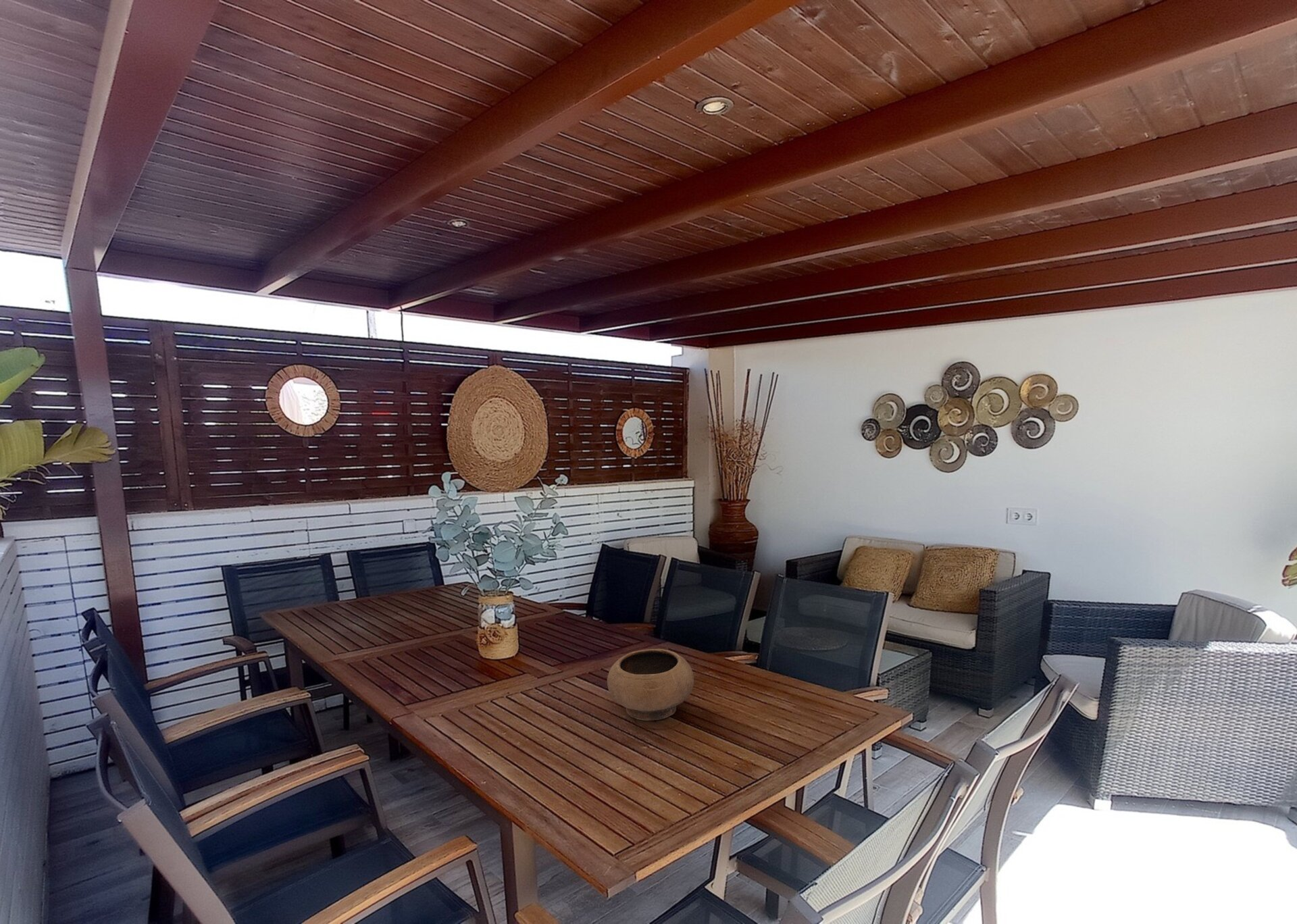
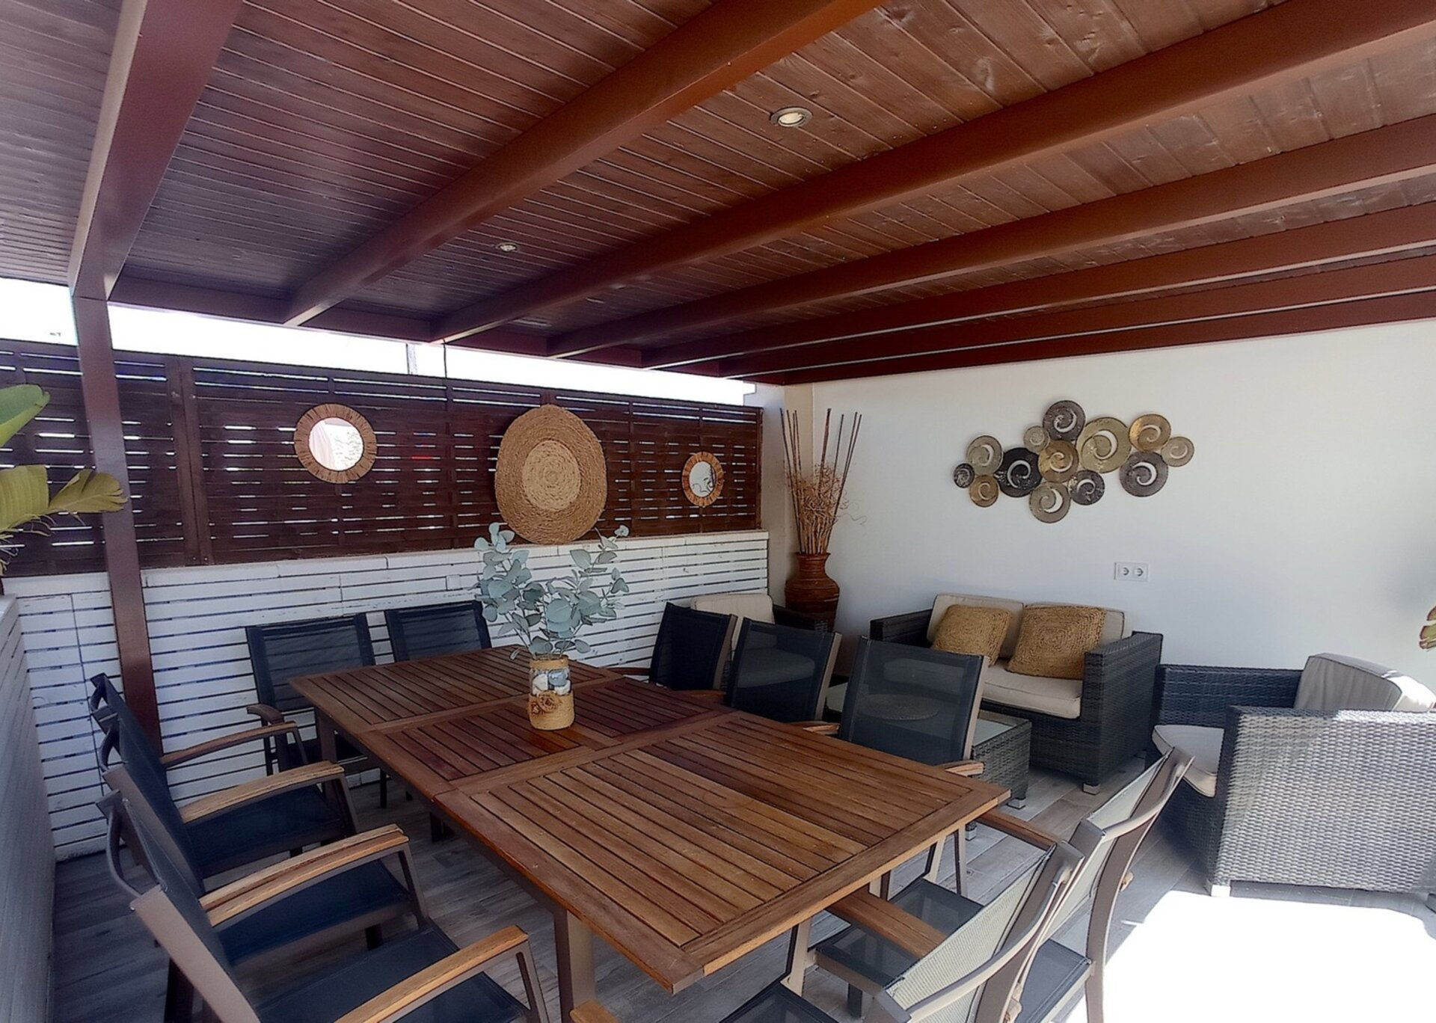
- bowl [607,648,694,721]
